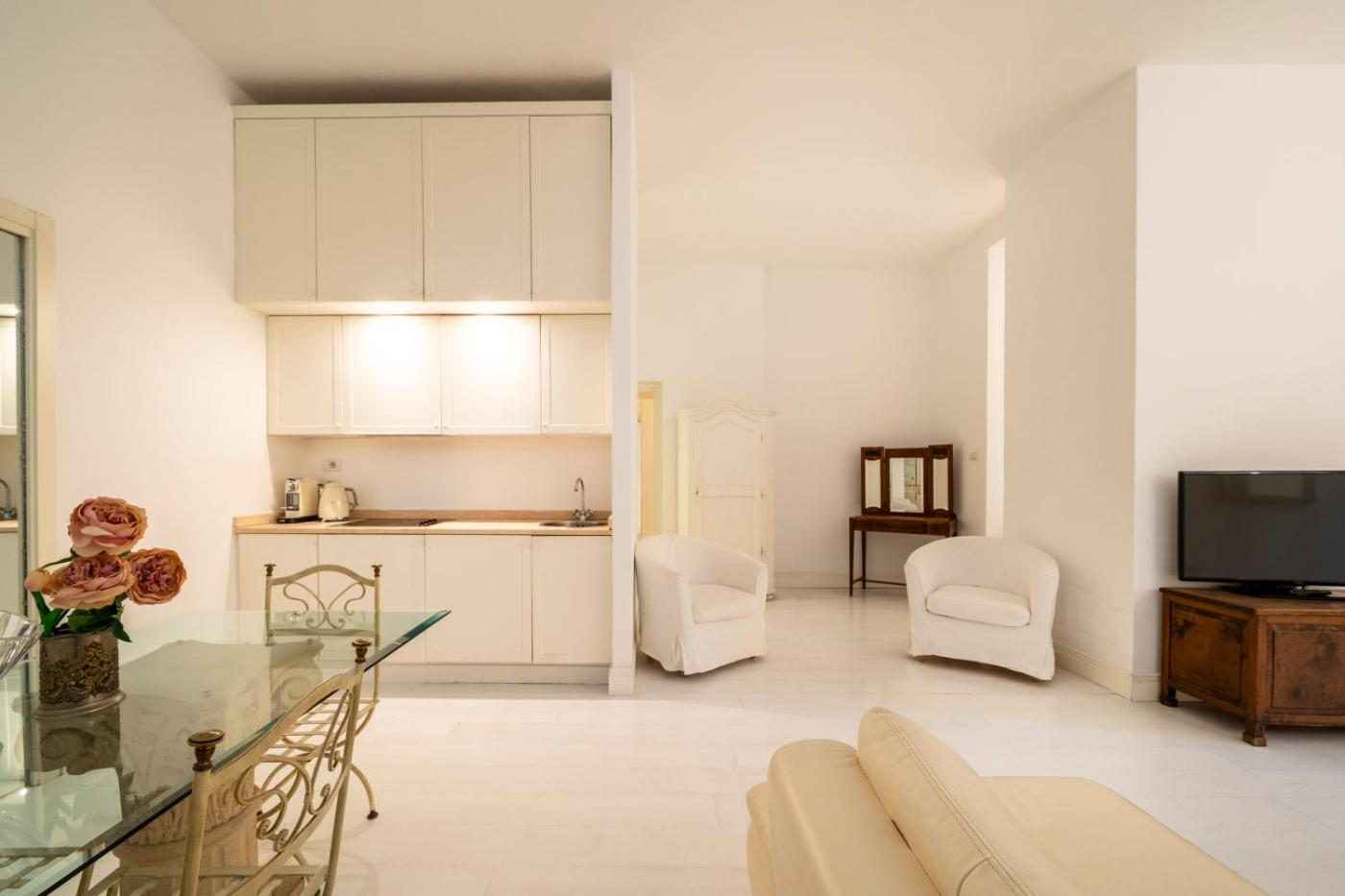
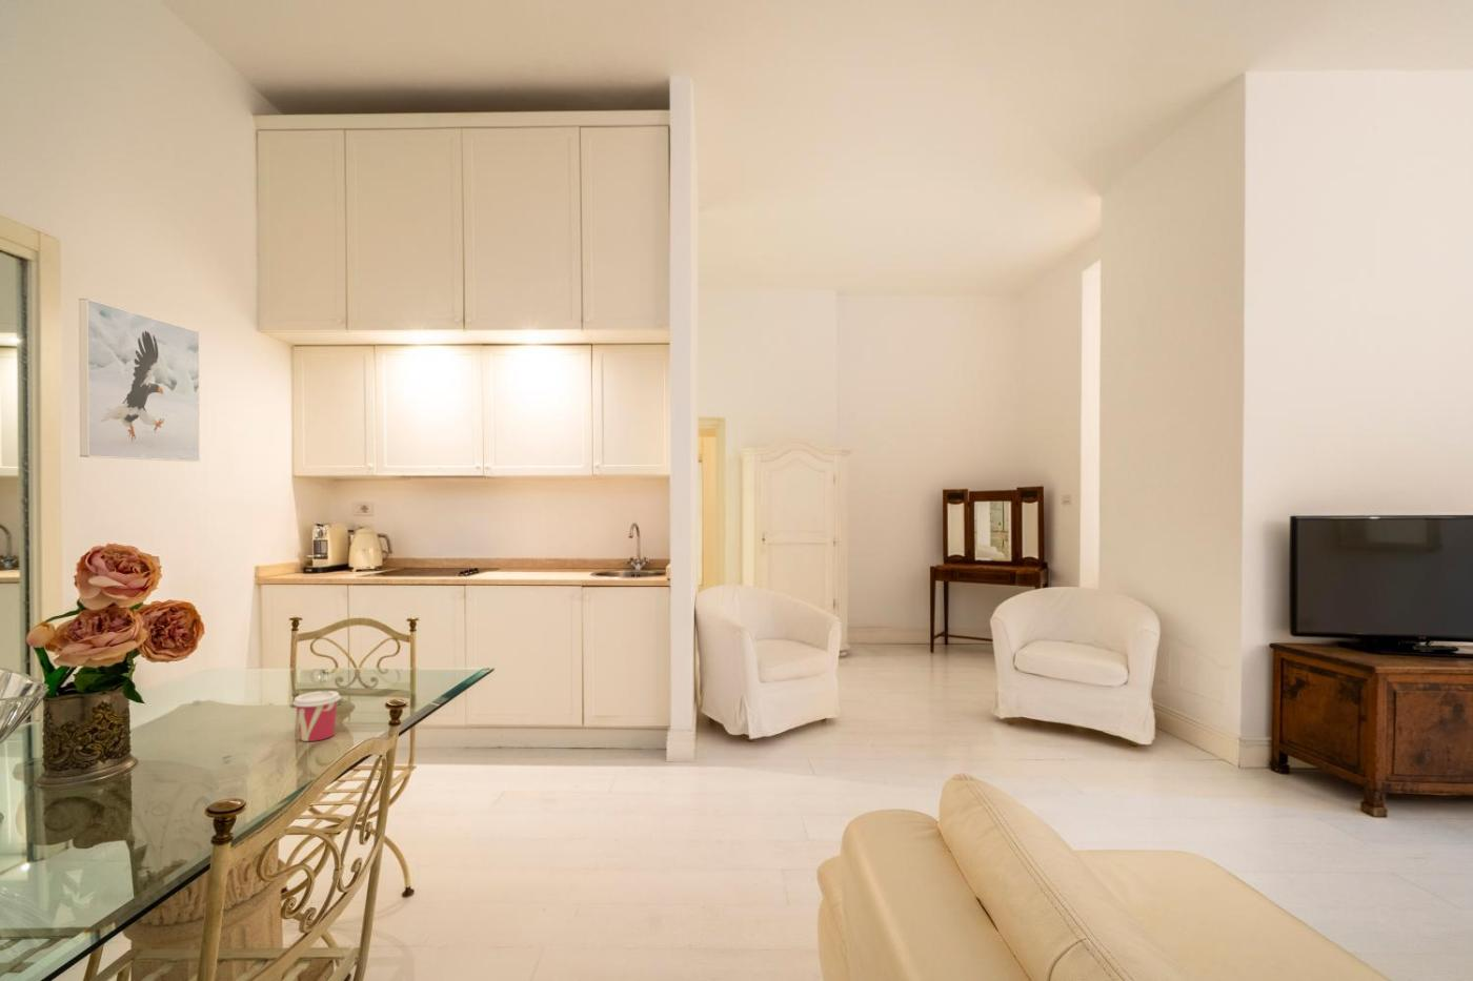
+ cup [291,690,342,742]
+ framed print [78,298,200,463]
